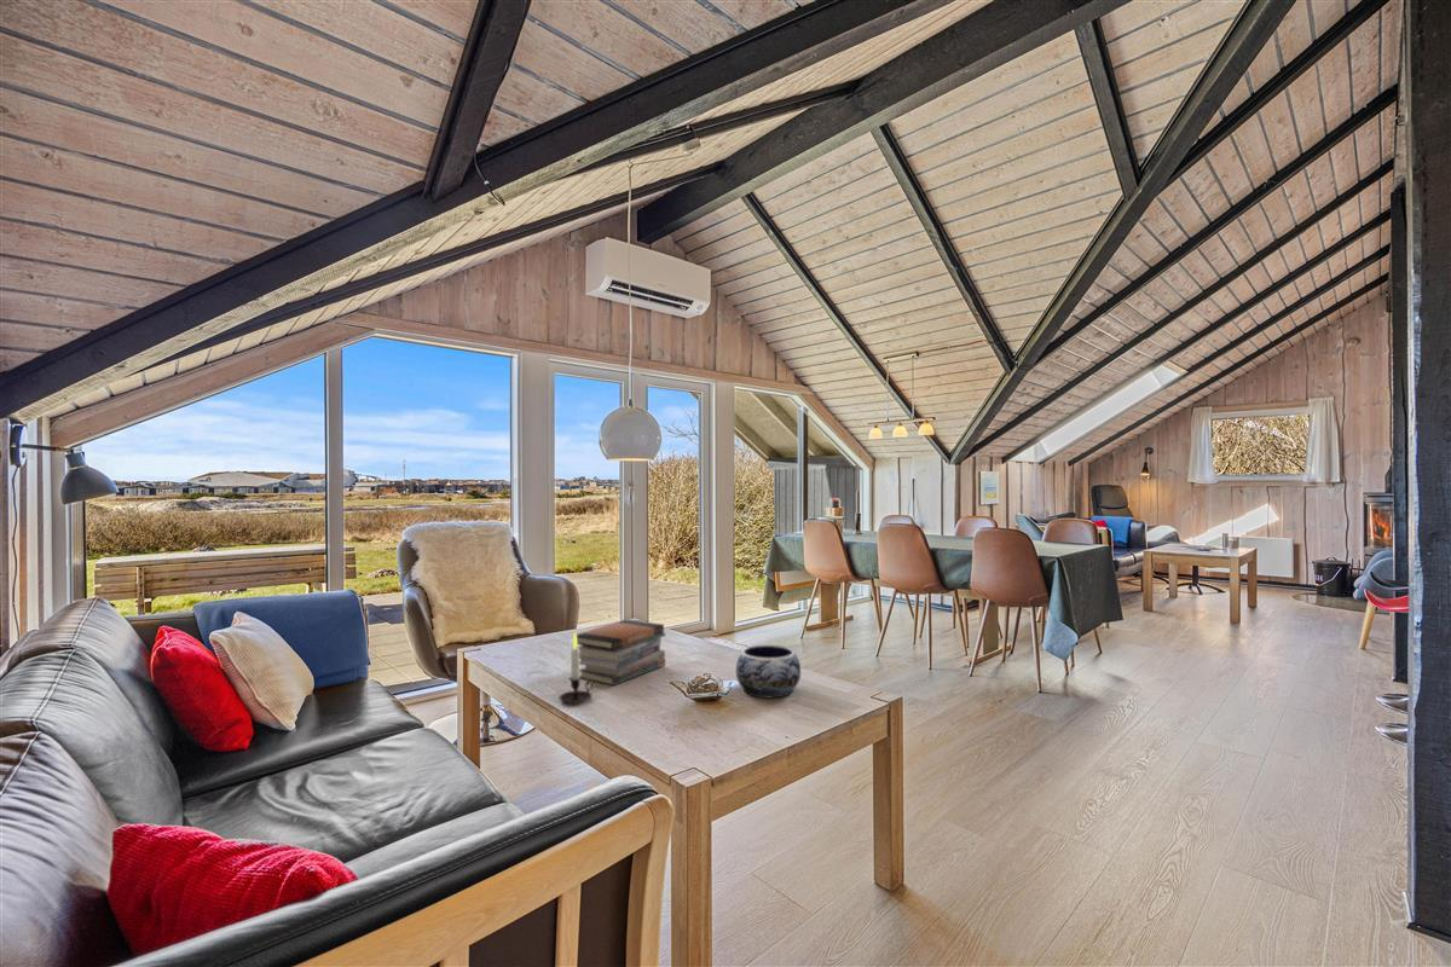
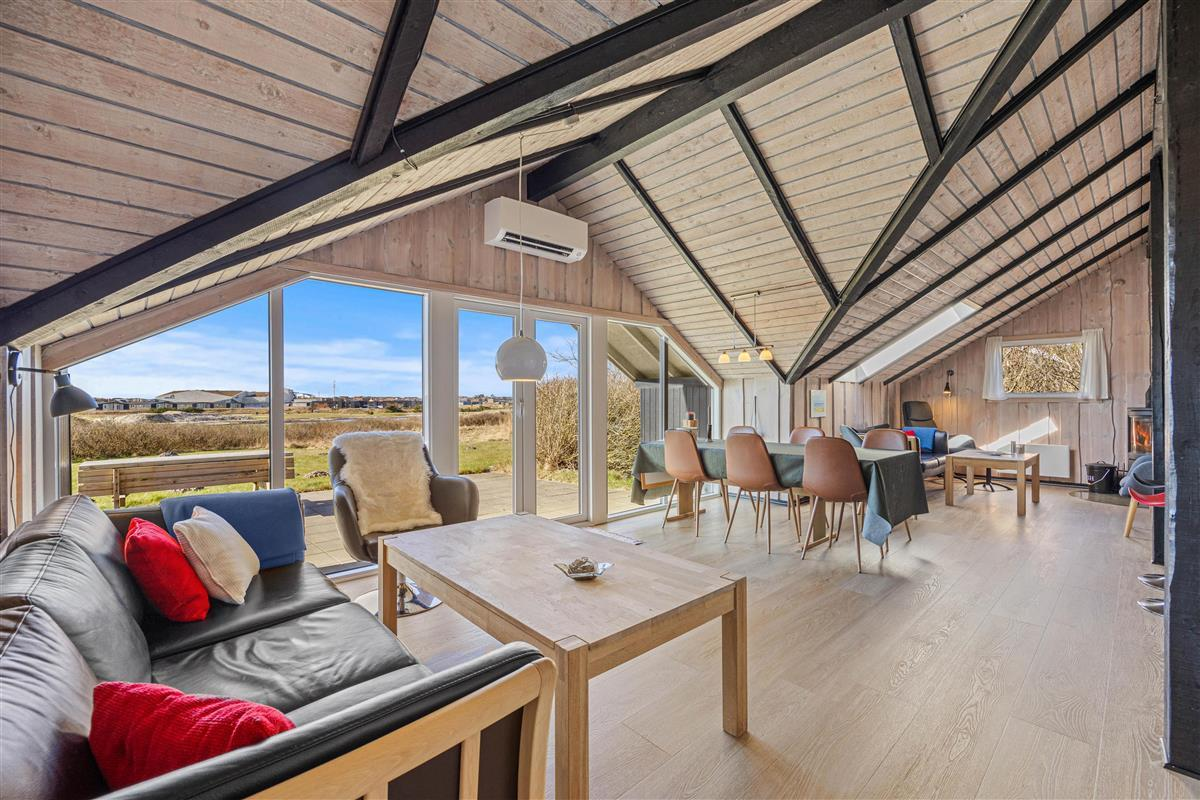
- book stack [571,619,666,687]
- candle [557,630,595,705]
- decorative bowl [735,643,802,699]
